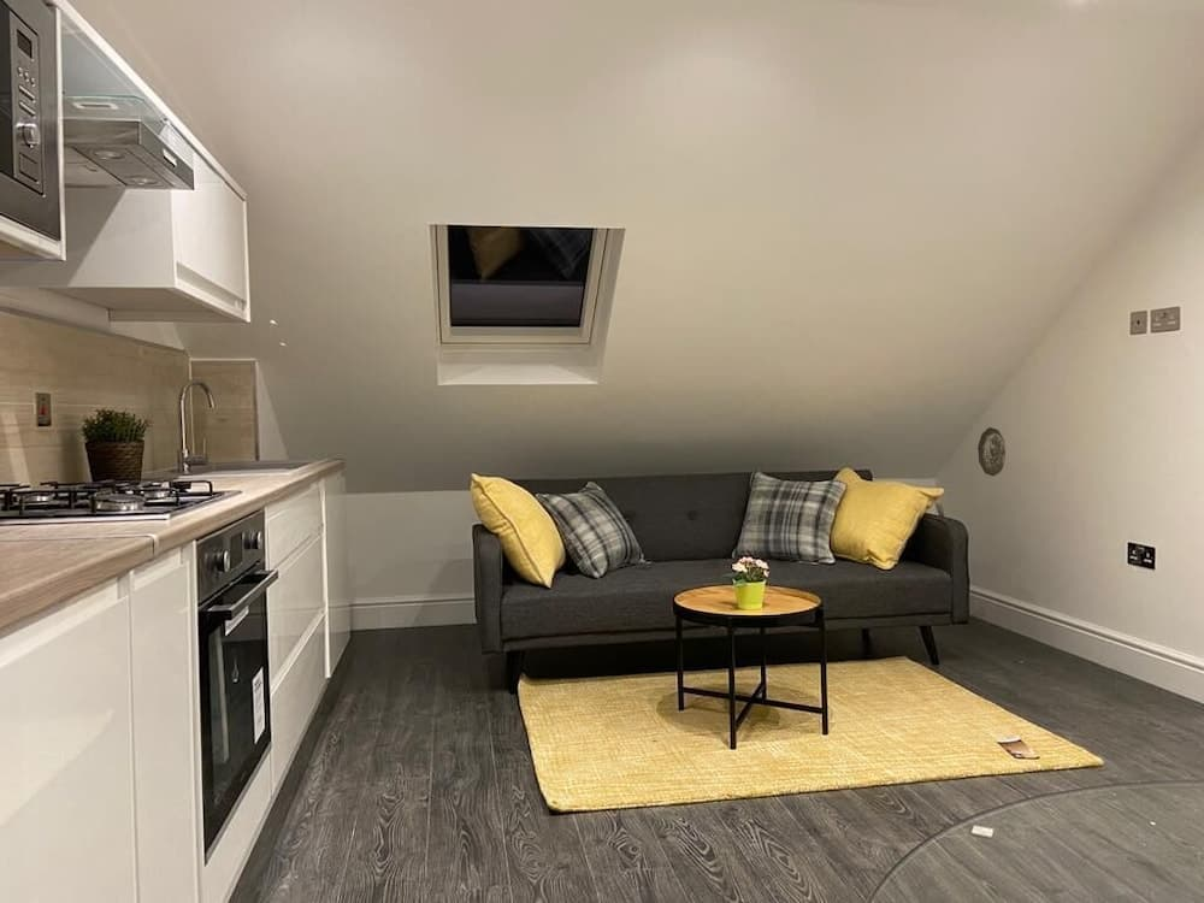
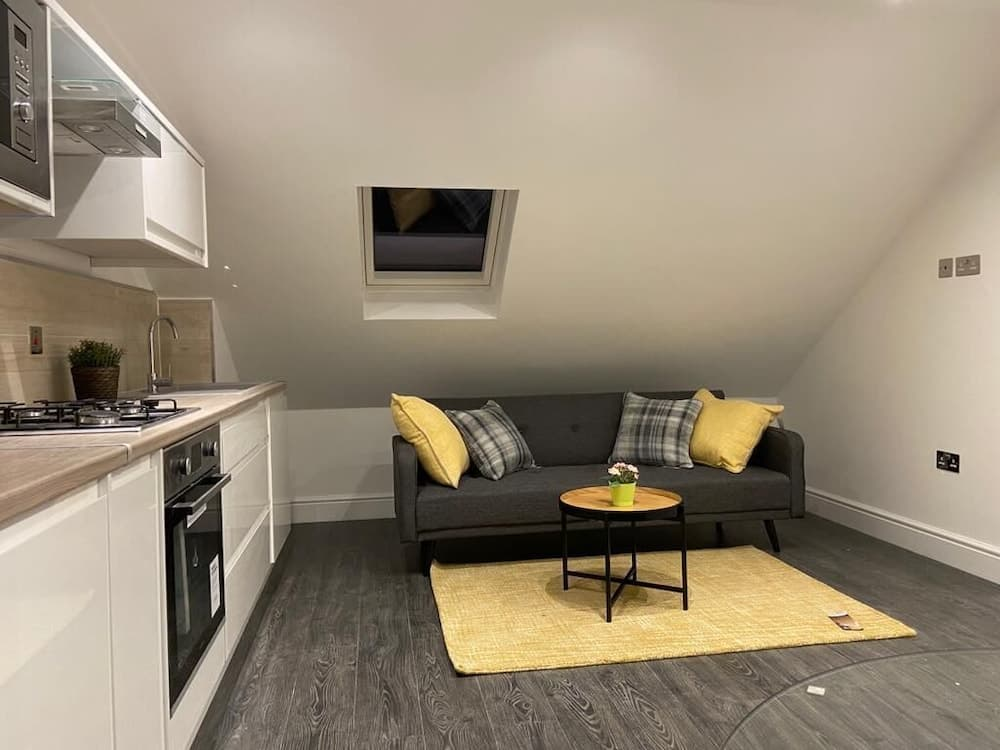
- decorative plate [976,426,1007,477]
